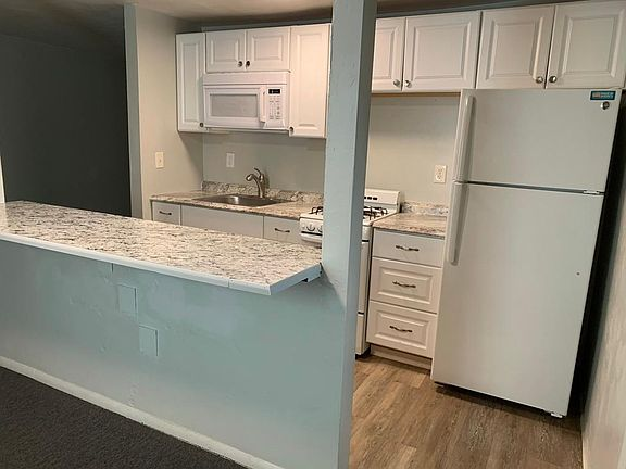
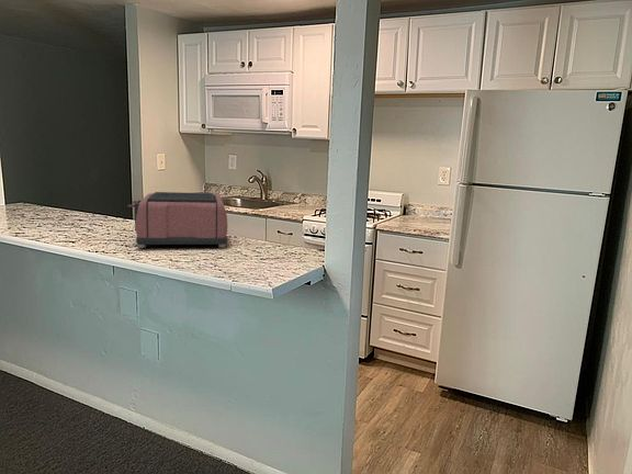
+ toaster [127,191,228,249]
